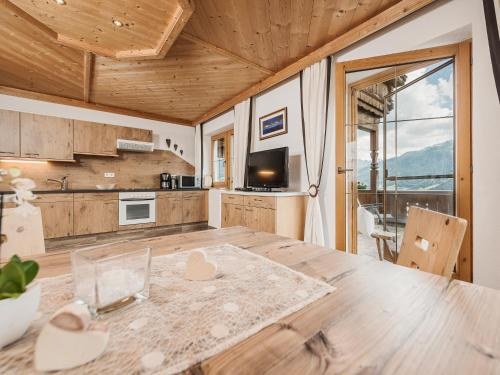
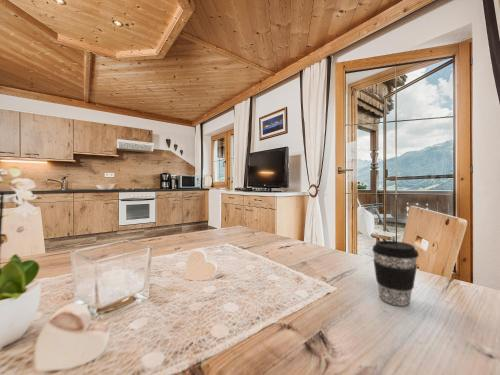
+ coffee cup [371,240,420,307]
